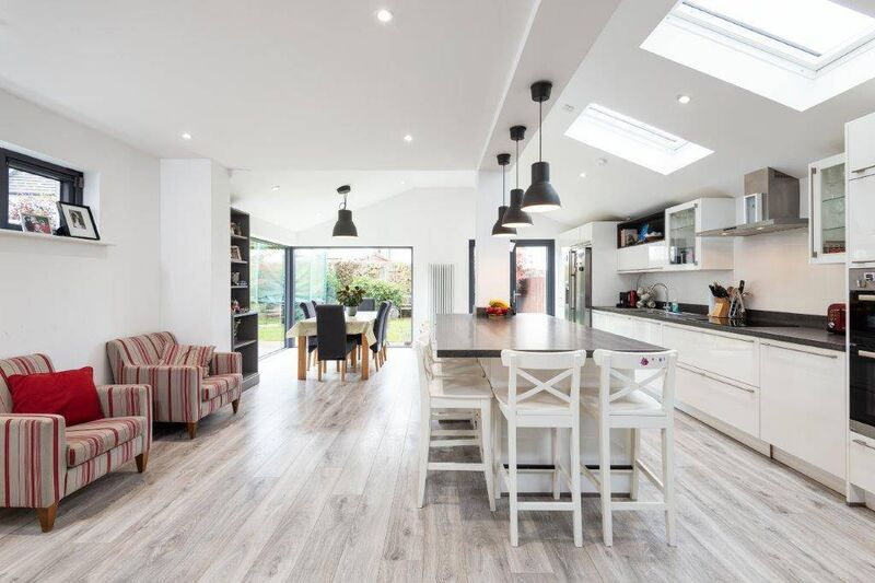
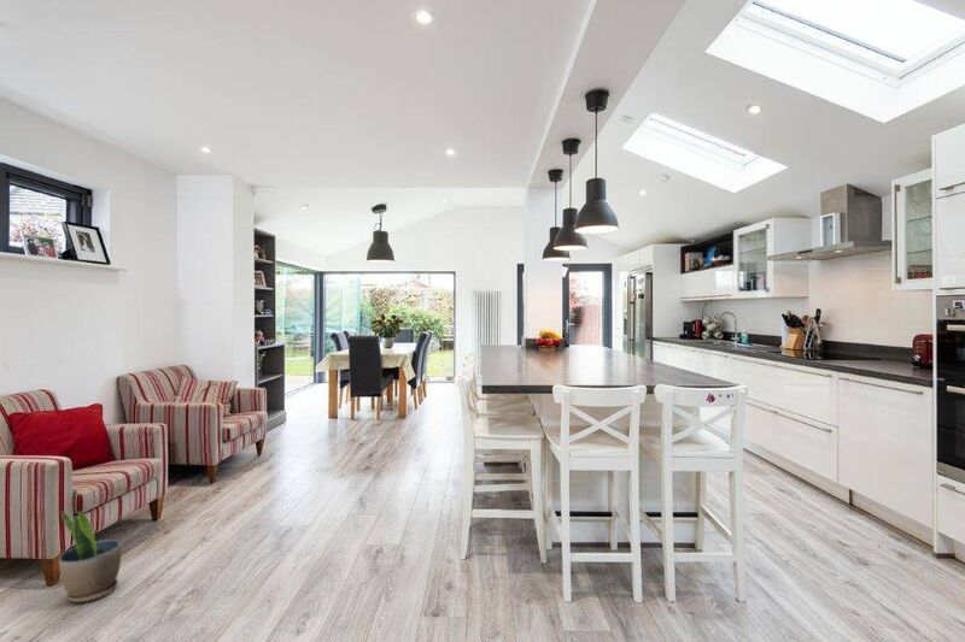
+ potted plant [58,511,123,603]
